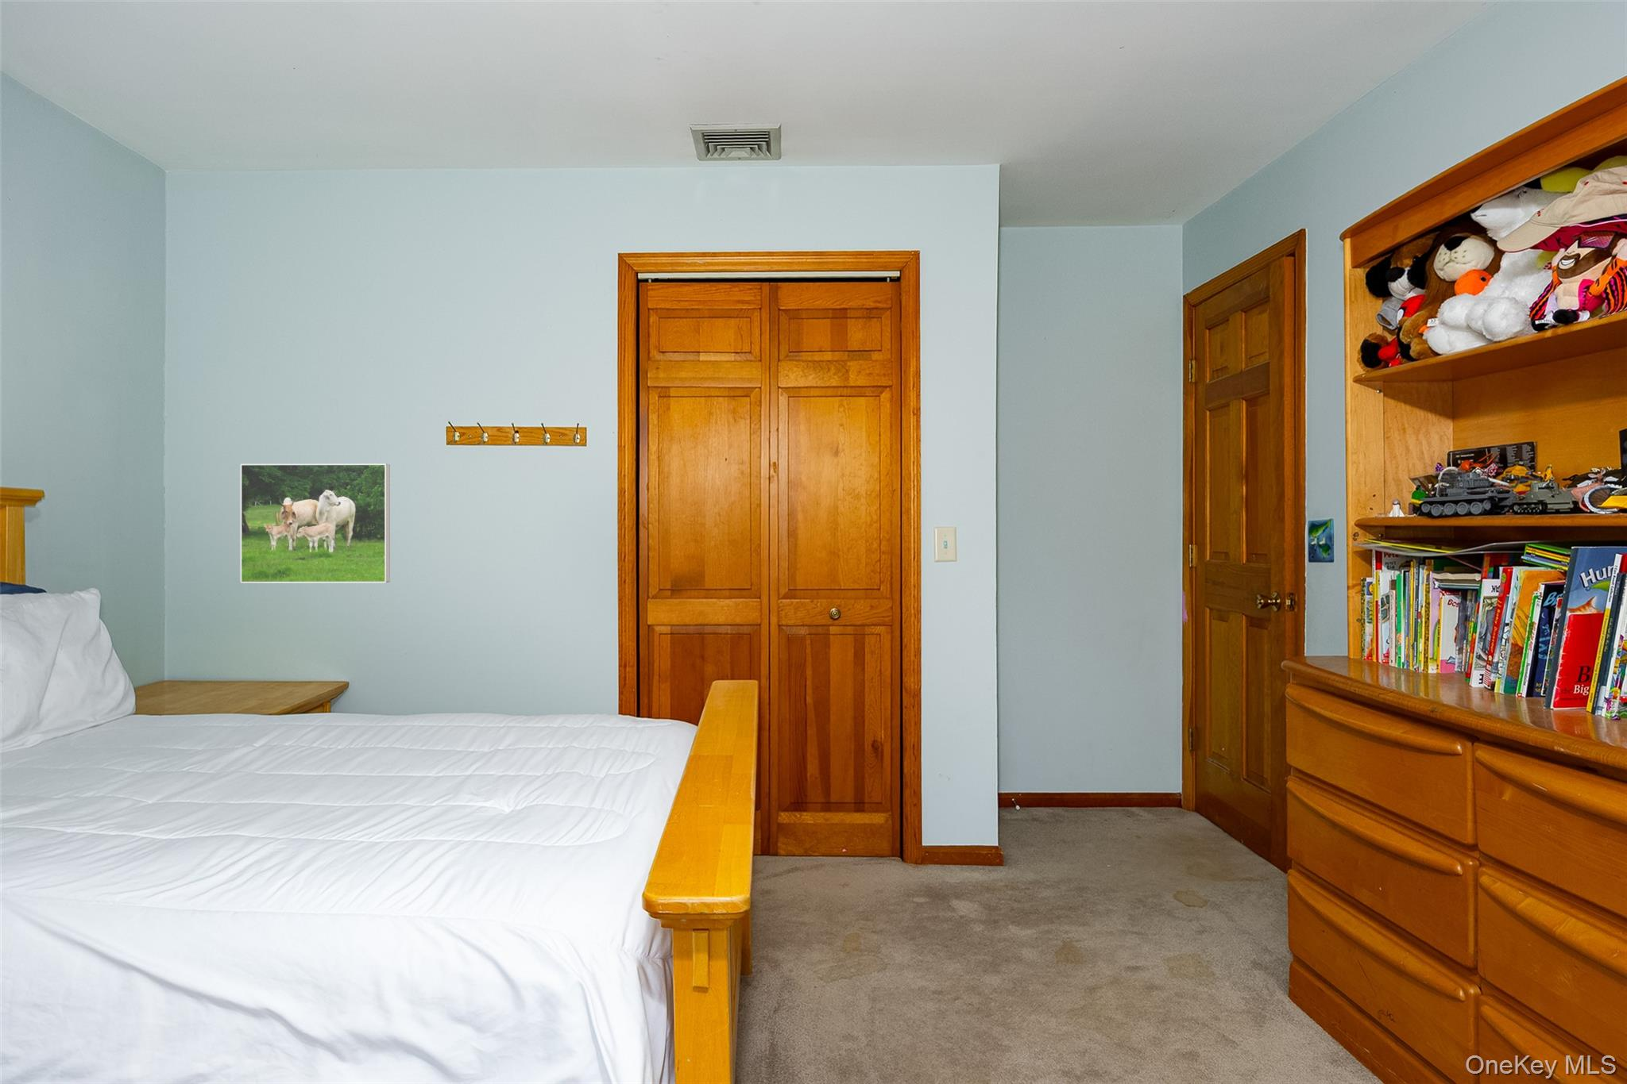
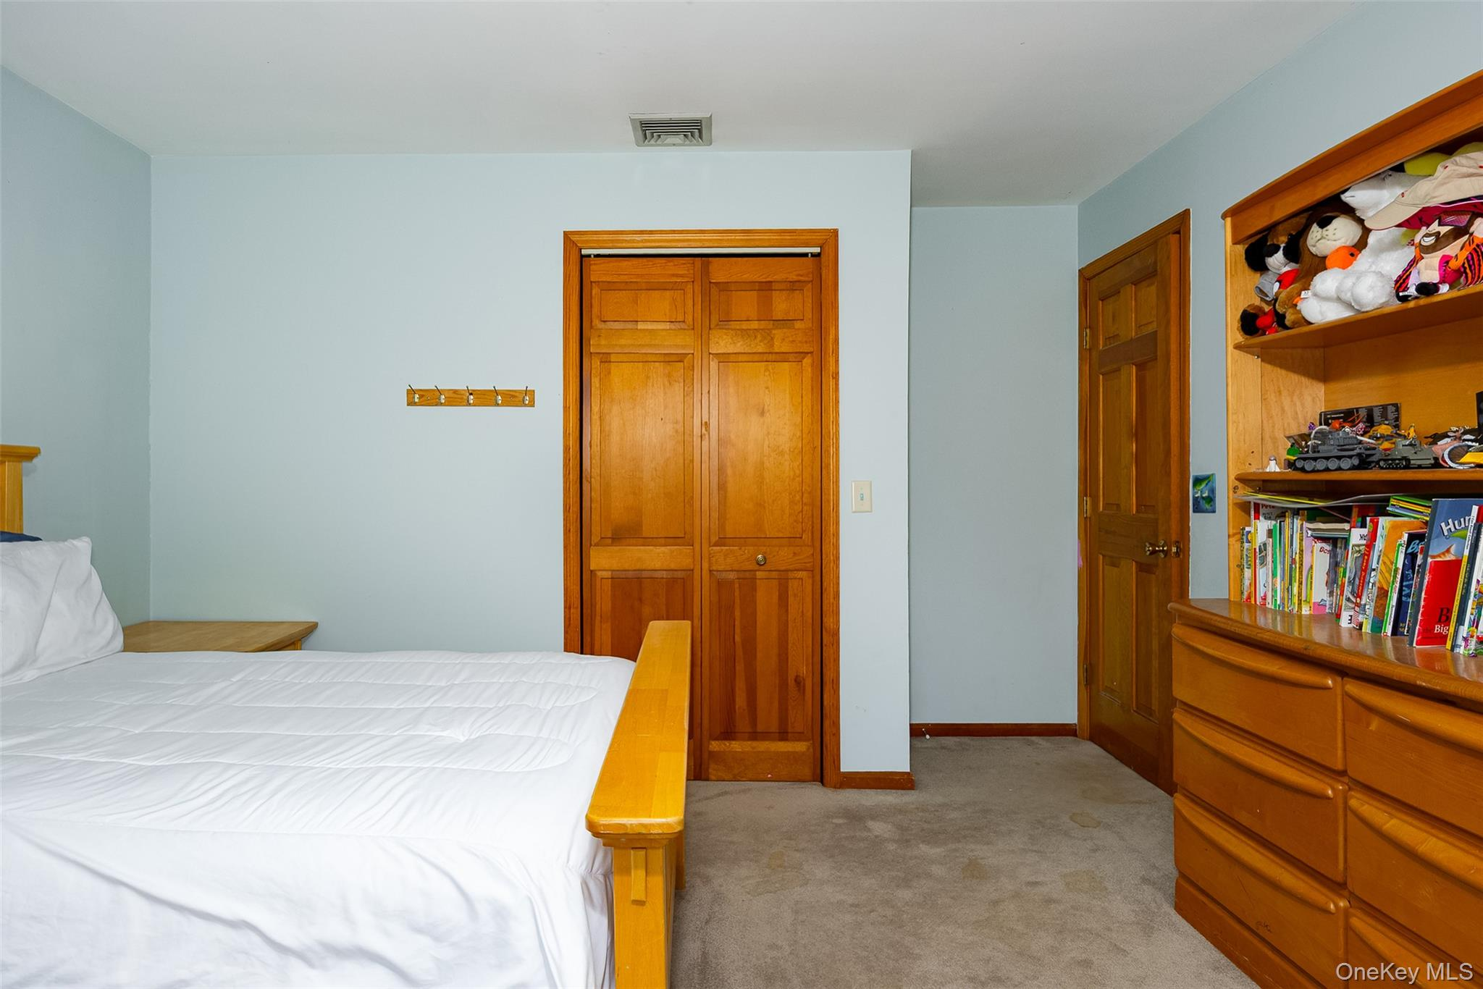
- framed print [240,463,391,584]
